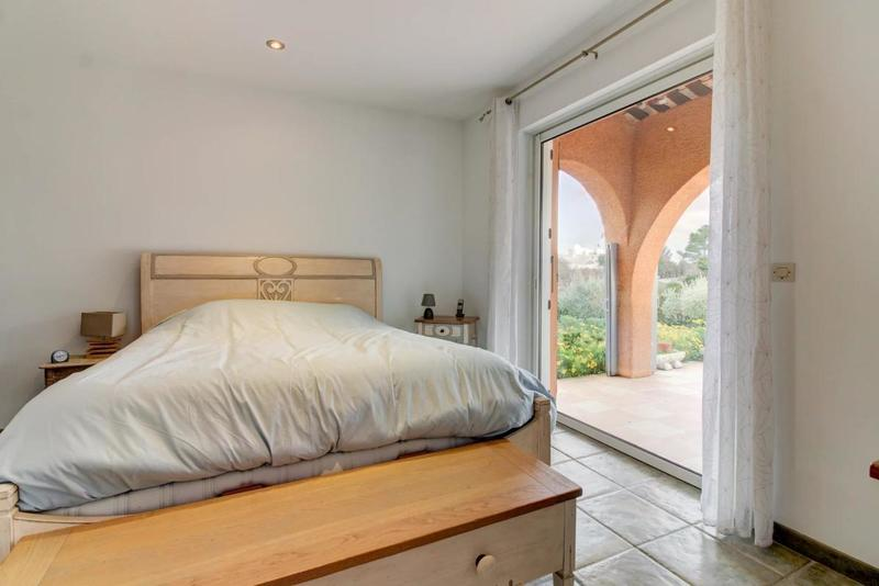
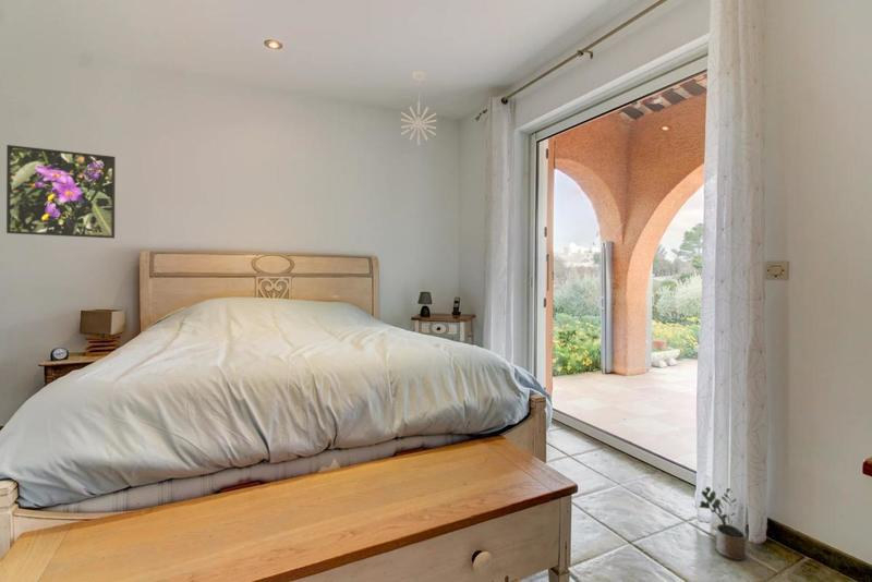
+ potted plant [698,486,748,561]
+ pendant light [399,70,438,146]
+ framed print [5,144,117,240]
